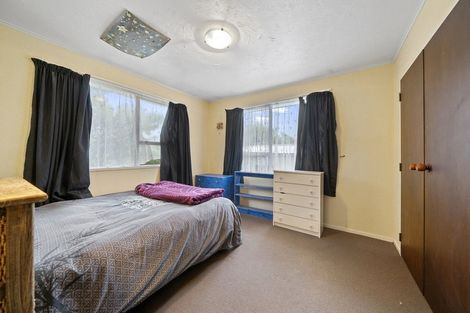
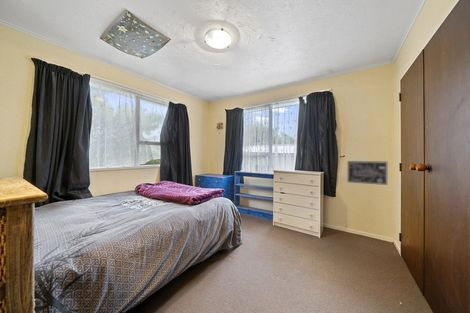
+ wall art [347,160,388,186]
